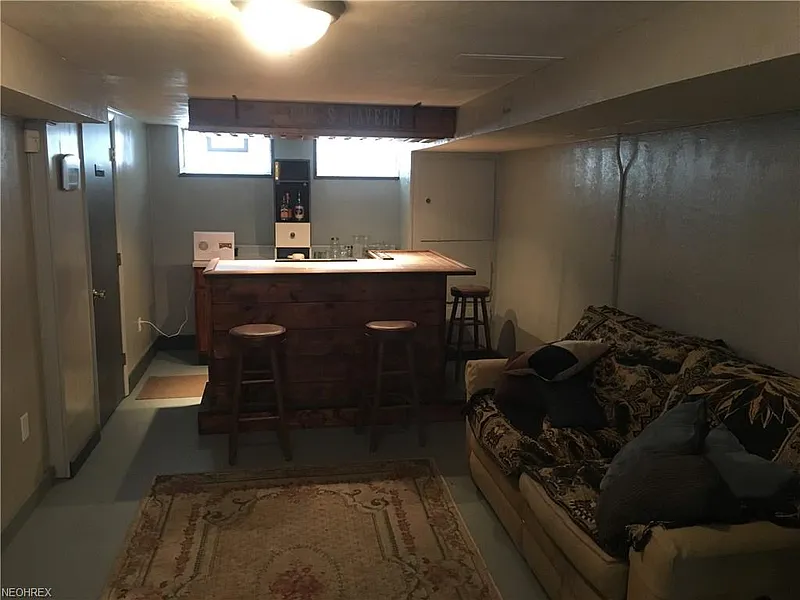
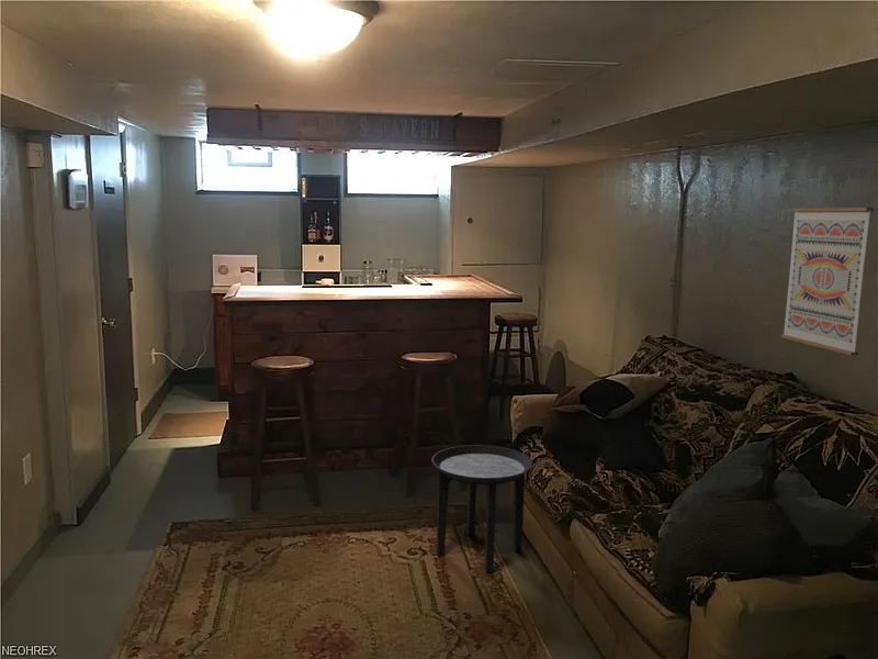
+ side table [430,444,534,573]
+ wall art [780,206,875,356]
